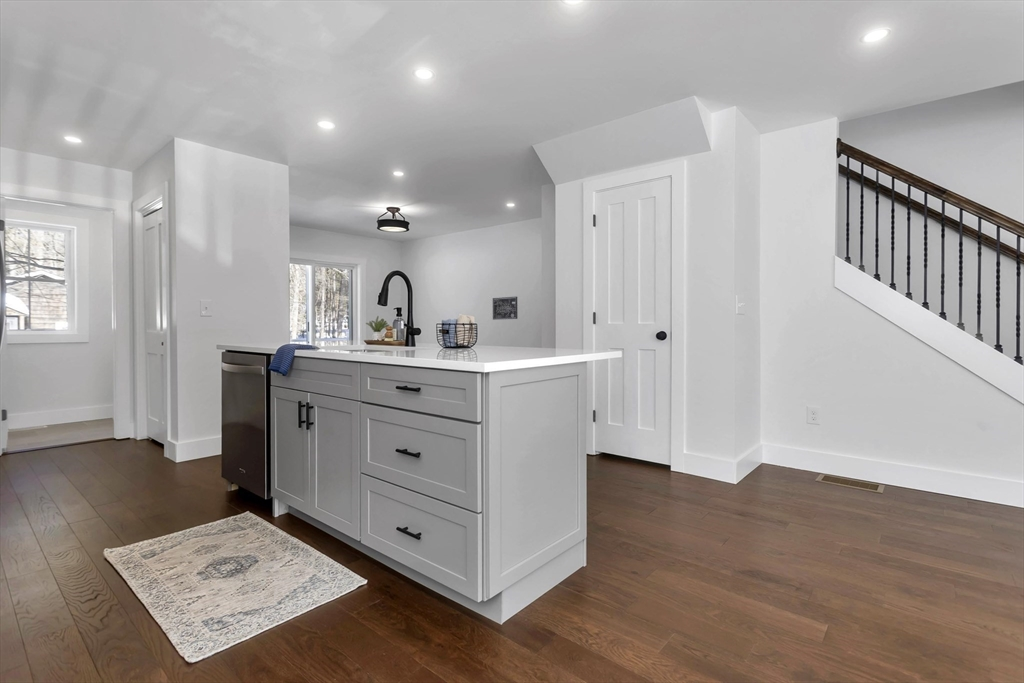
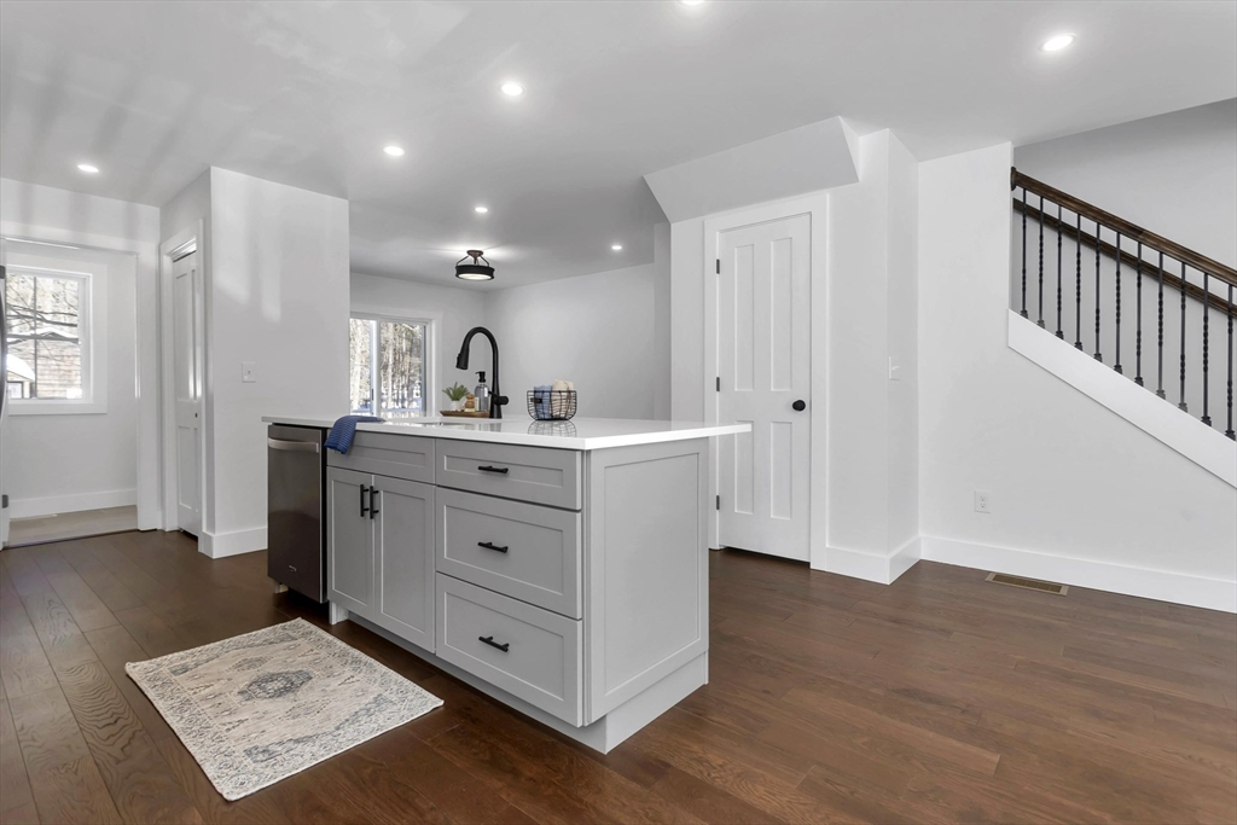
- wall art [492,296,518,321]
